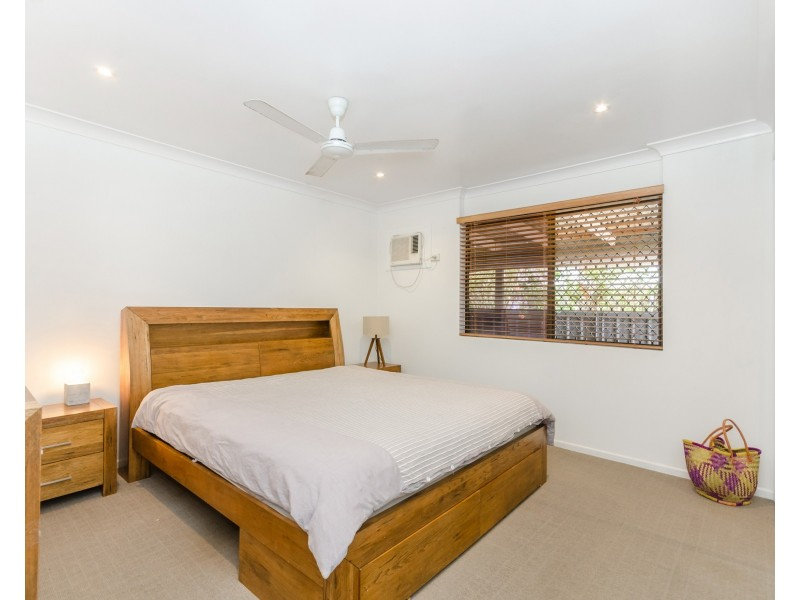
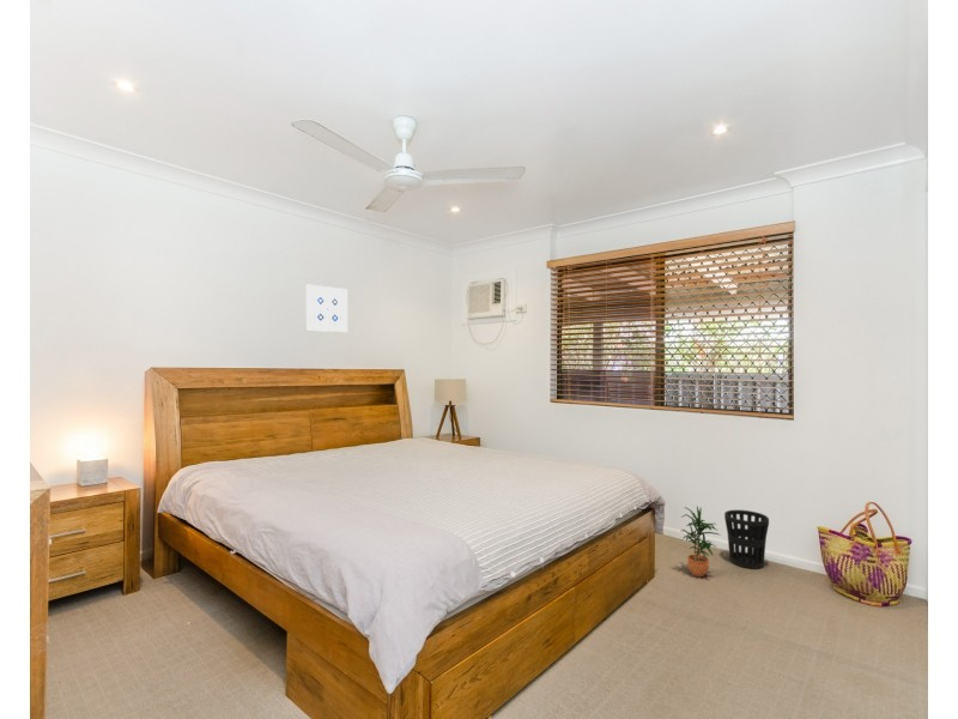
+ potted plant [681,506,722,578]
+ wall art [305,284,348,333]
+ wastebasket [723,509,770,570]
